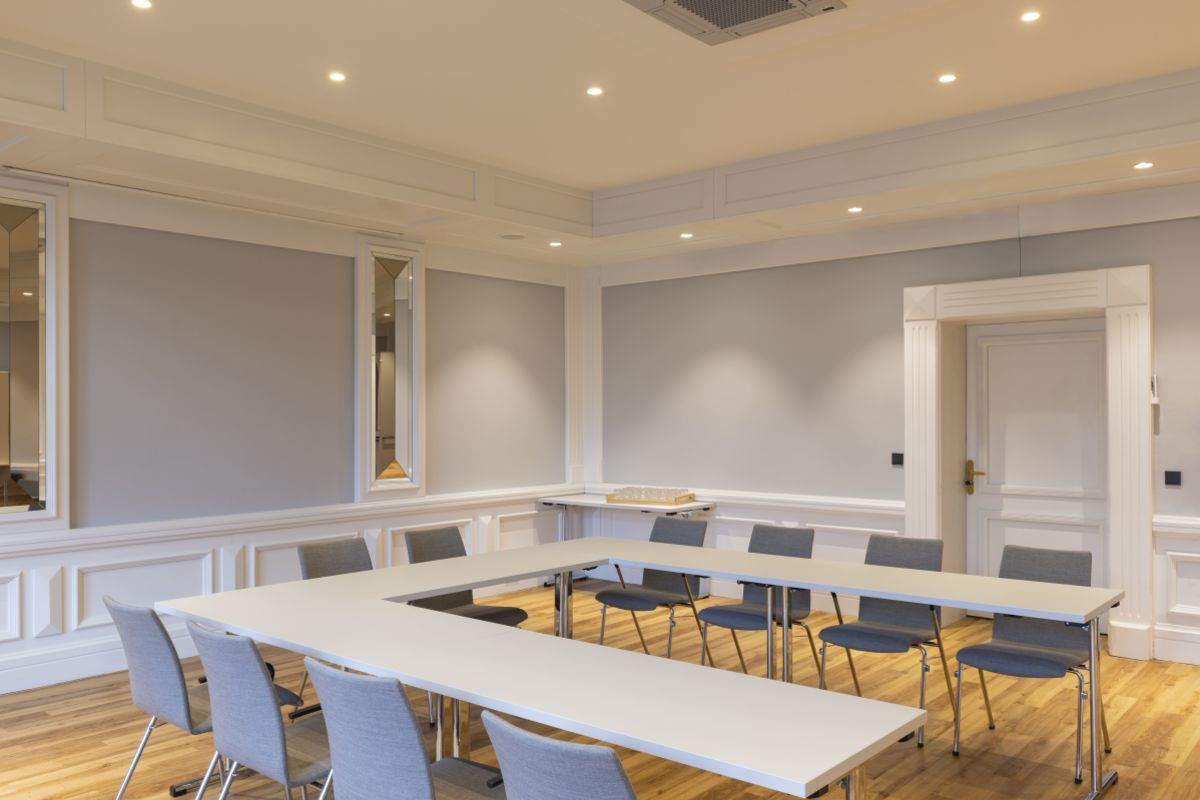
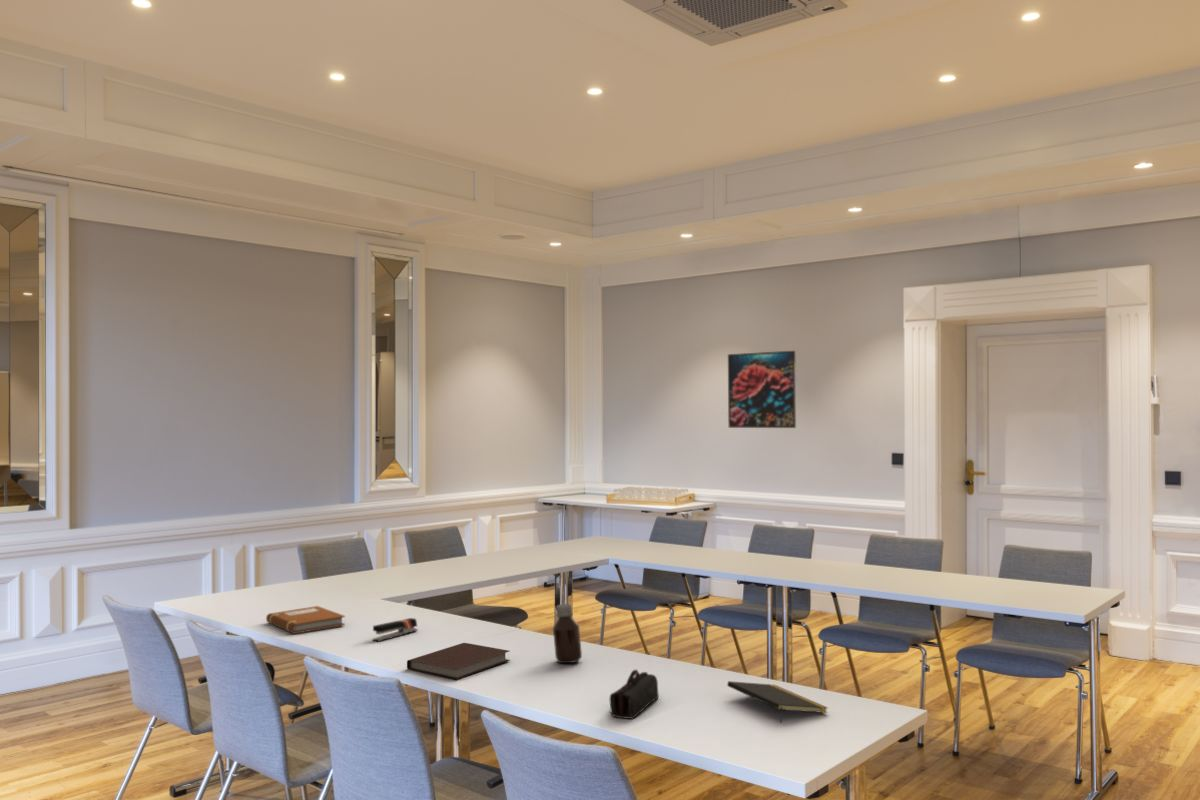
+ notebook [406,642,511,681]
+ notepad [726,680,829,724]
+ bottle [552,603,583,664]
+ notebook [265,605,346,635]
+ stapler [371,617,419,643]
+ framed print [727,350,797,429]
+ pencil case [609,669,660,720]
